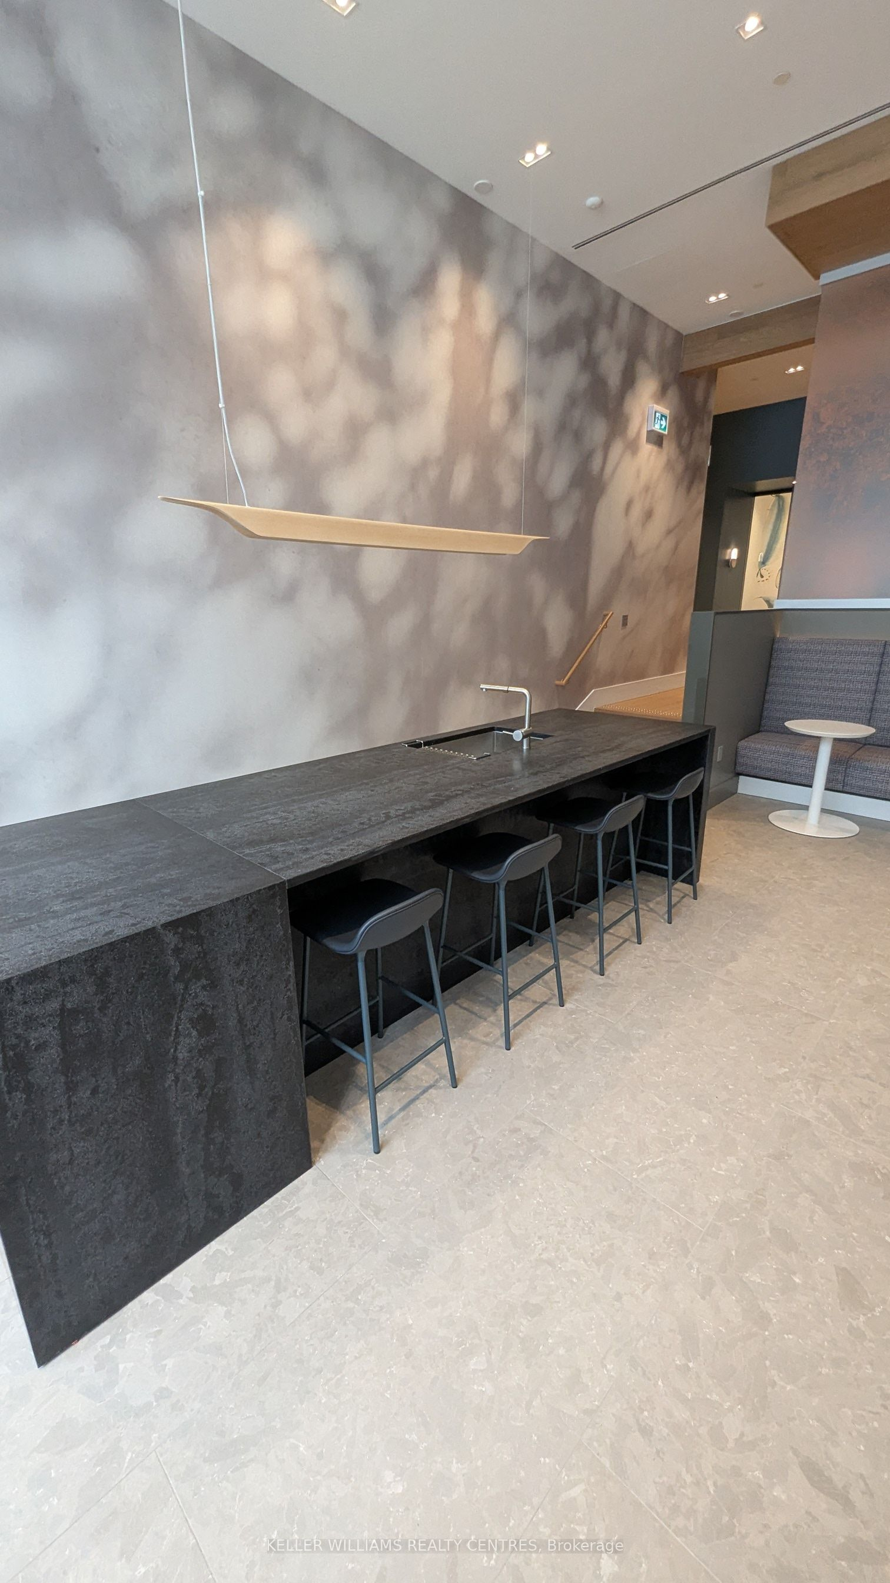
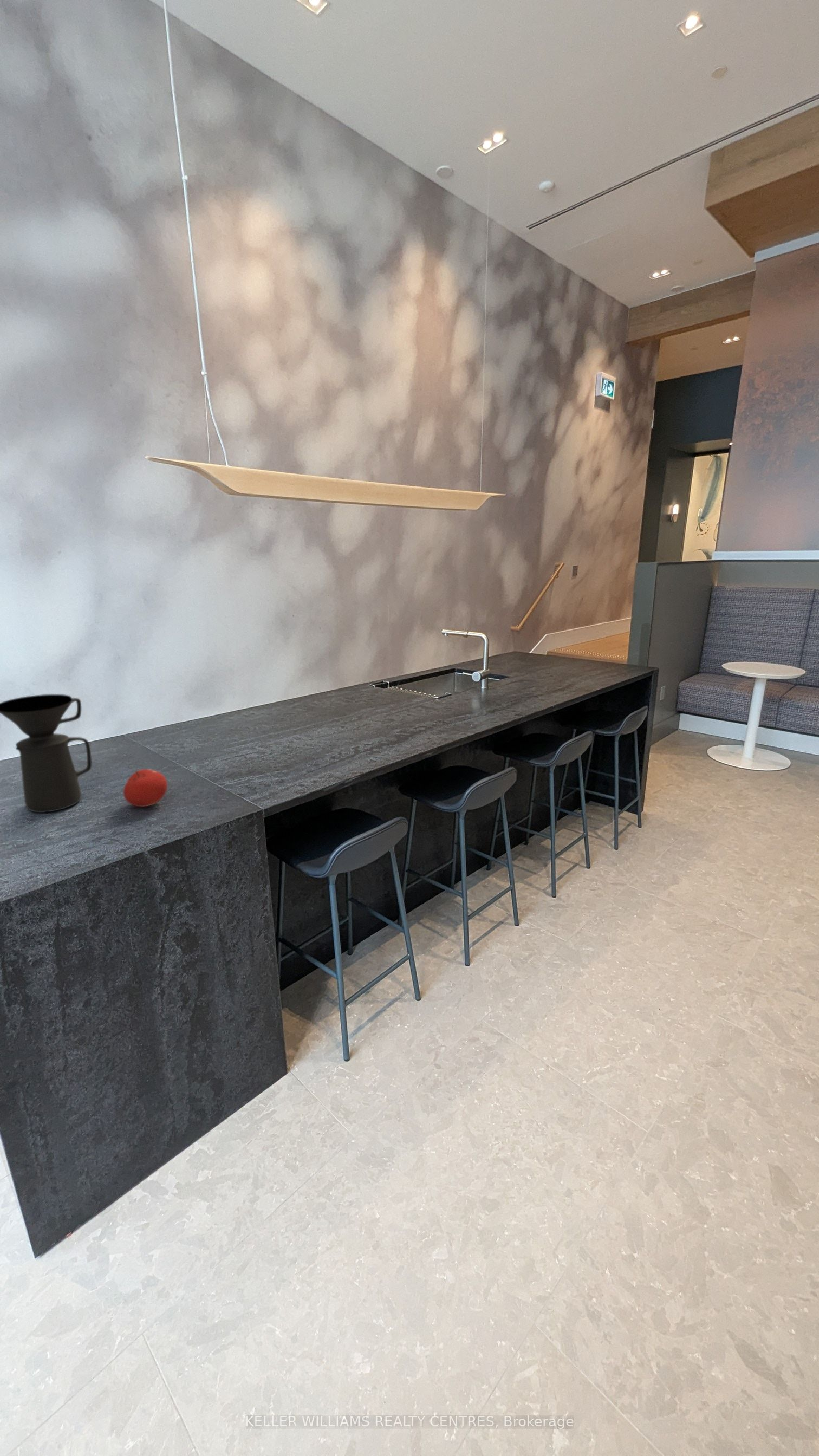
+ fruit [123,769,168,808]
+ coffee maker [0,694,92,813]
